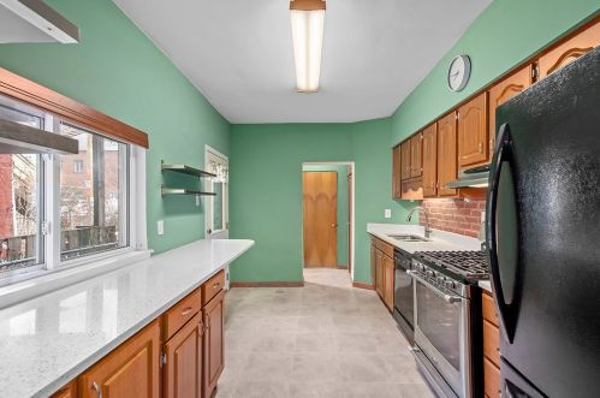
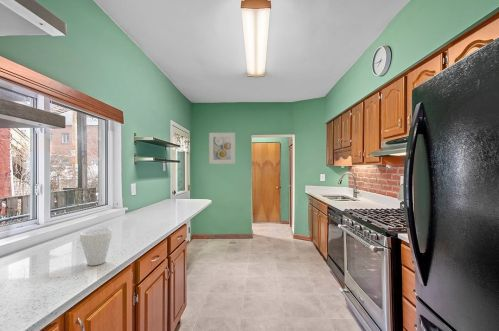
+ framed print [208,132,236,165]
+ cup [79,227,113,266]
